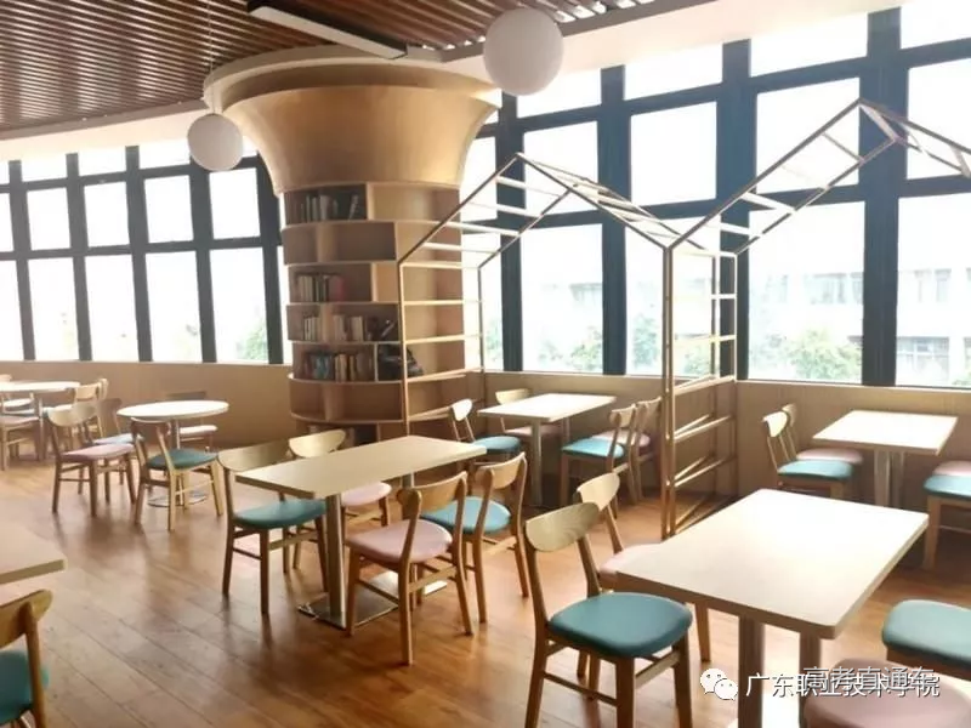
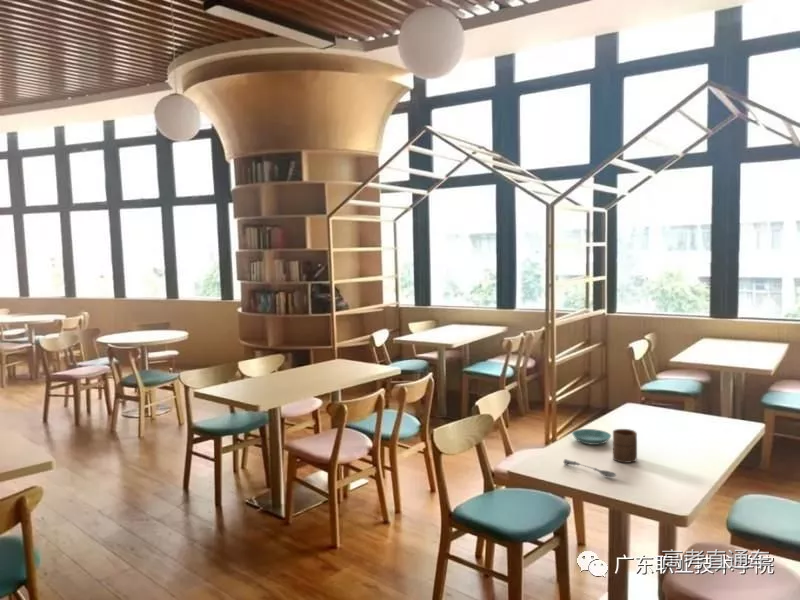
+ soupspoon [563,458,618,478]
+ cup [612,428,638,464]
+ saucer [571,428,612,446]
